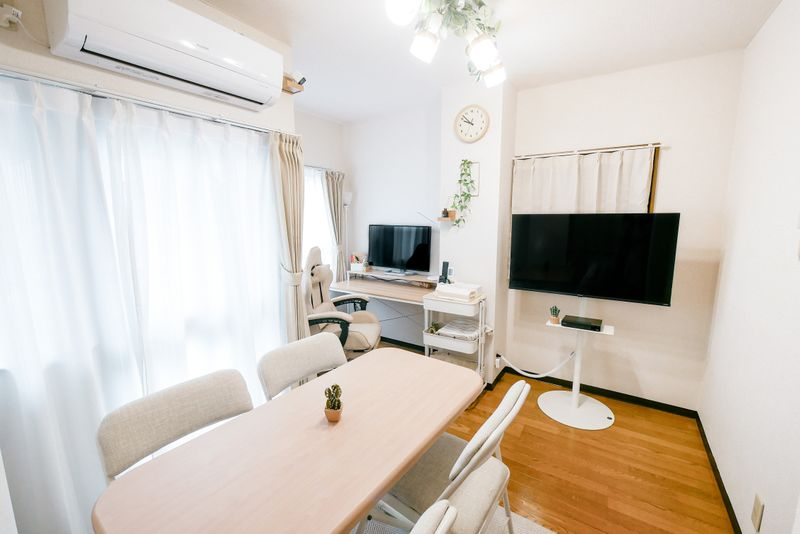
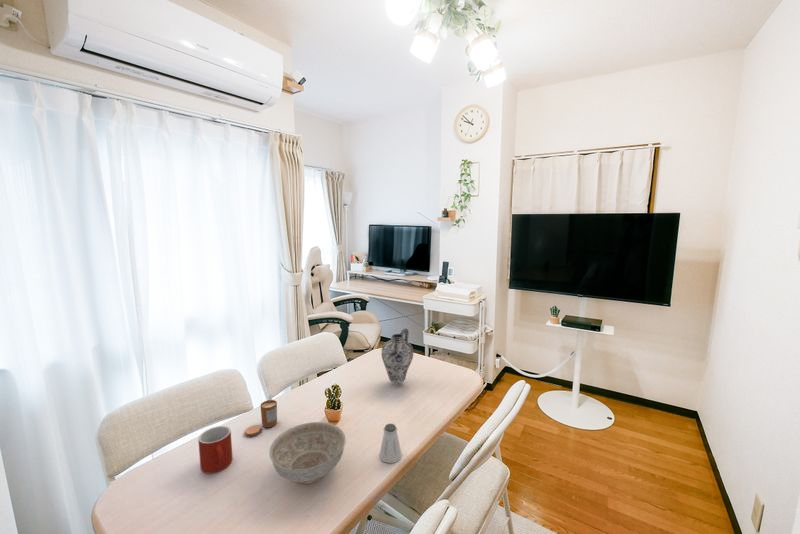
+ decorative bowl [268,421,347,485]
+ ceramic jug [381,328,415,384]
+ candle [243,399,278,437]
+ saltshaker [378,423,403,464]
+ mug [197,425,233,475]
